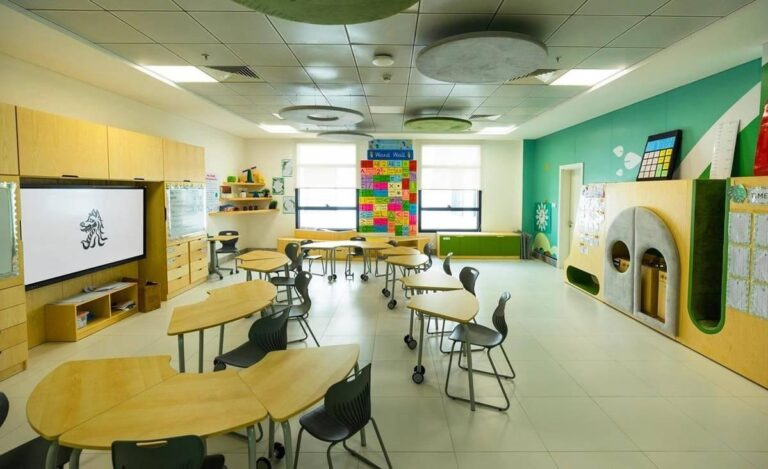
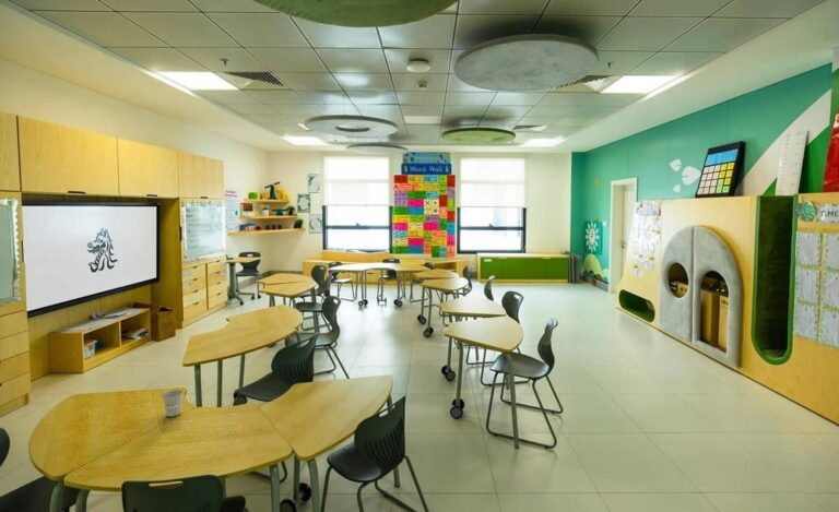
+ cup [162,389,184,418]
